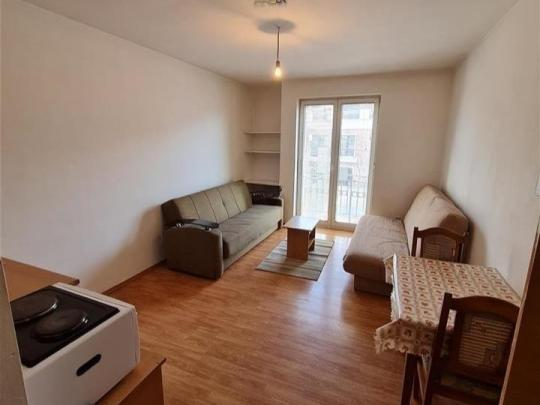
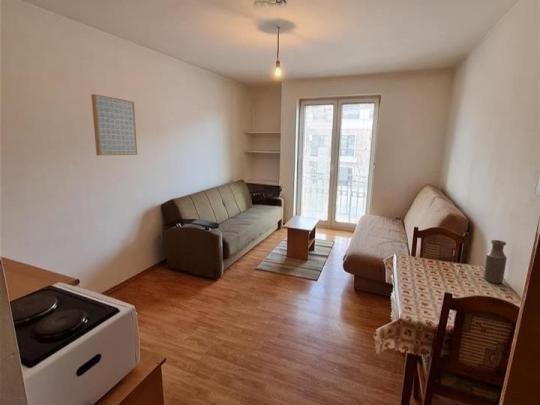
+ wall art [90,93,138,156]
+ bottle [483,239,508,284]
